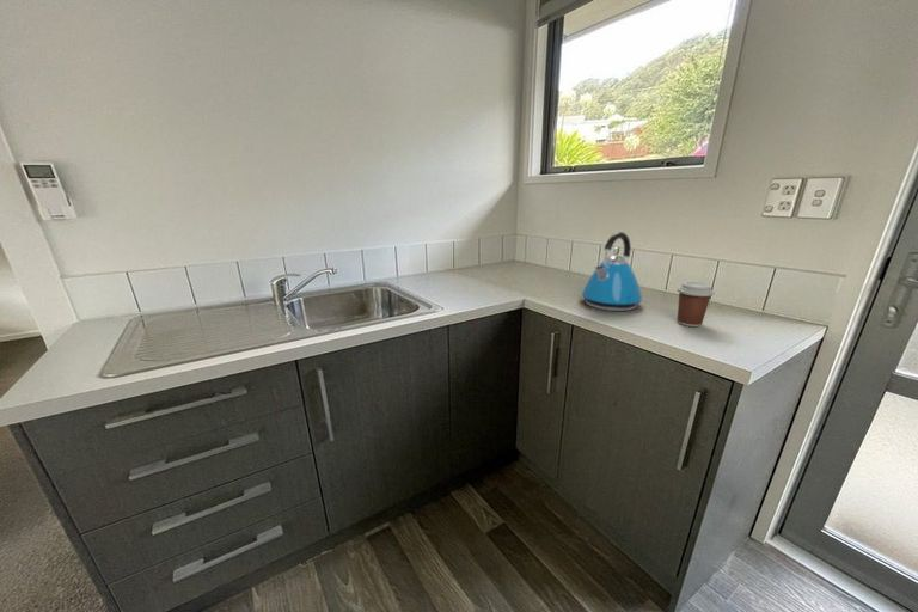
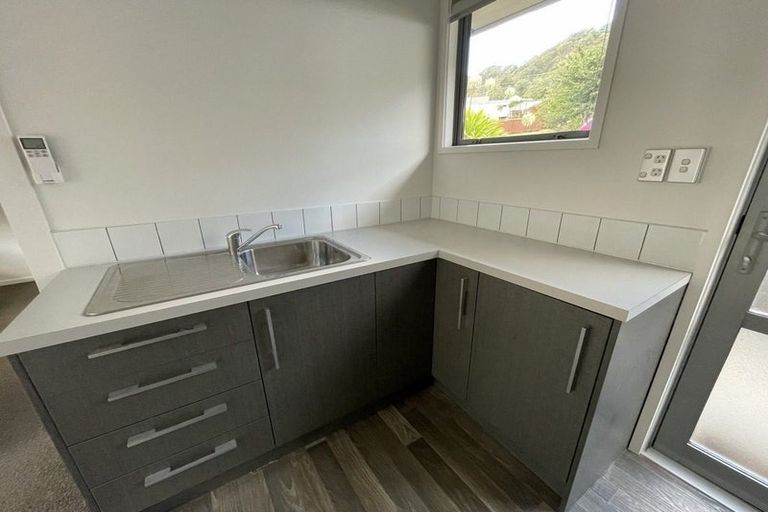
- kettle [581,231,643,312]
- coffee cup [675,281,715,328]
